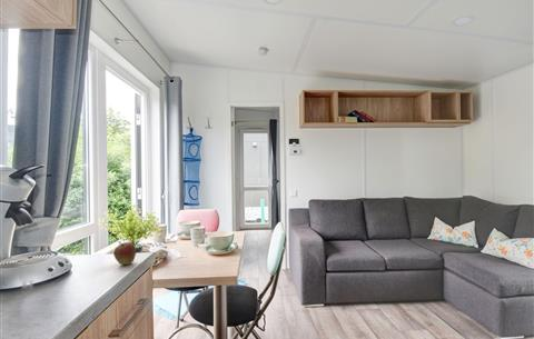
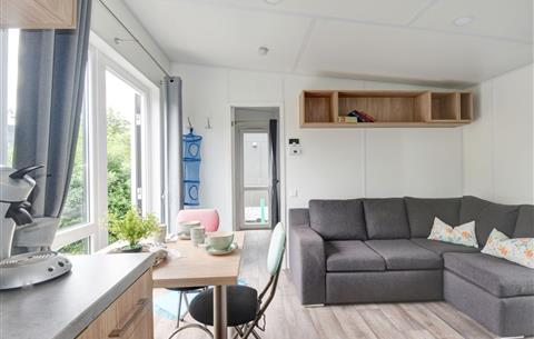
- fruit [112,241,137,266]
